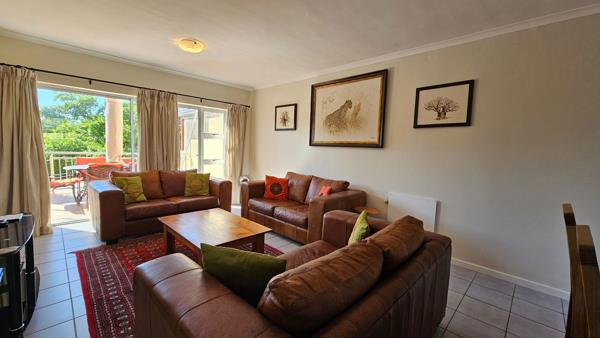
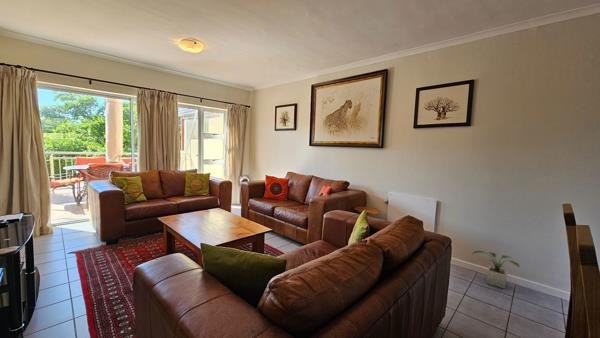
+ potted plant [471,250,521,290]
